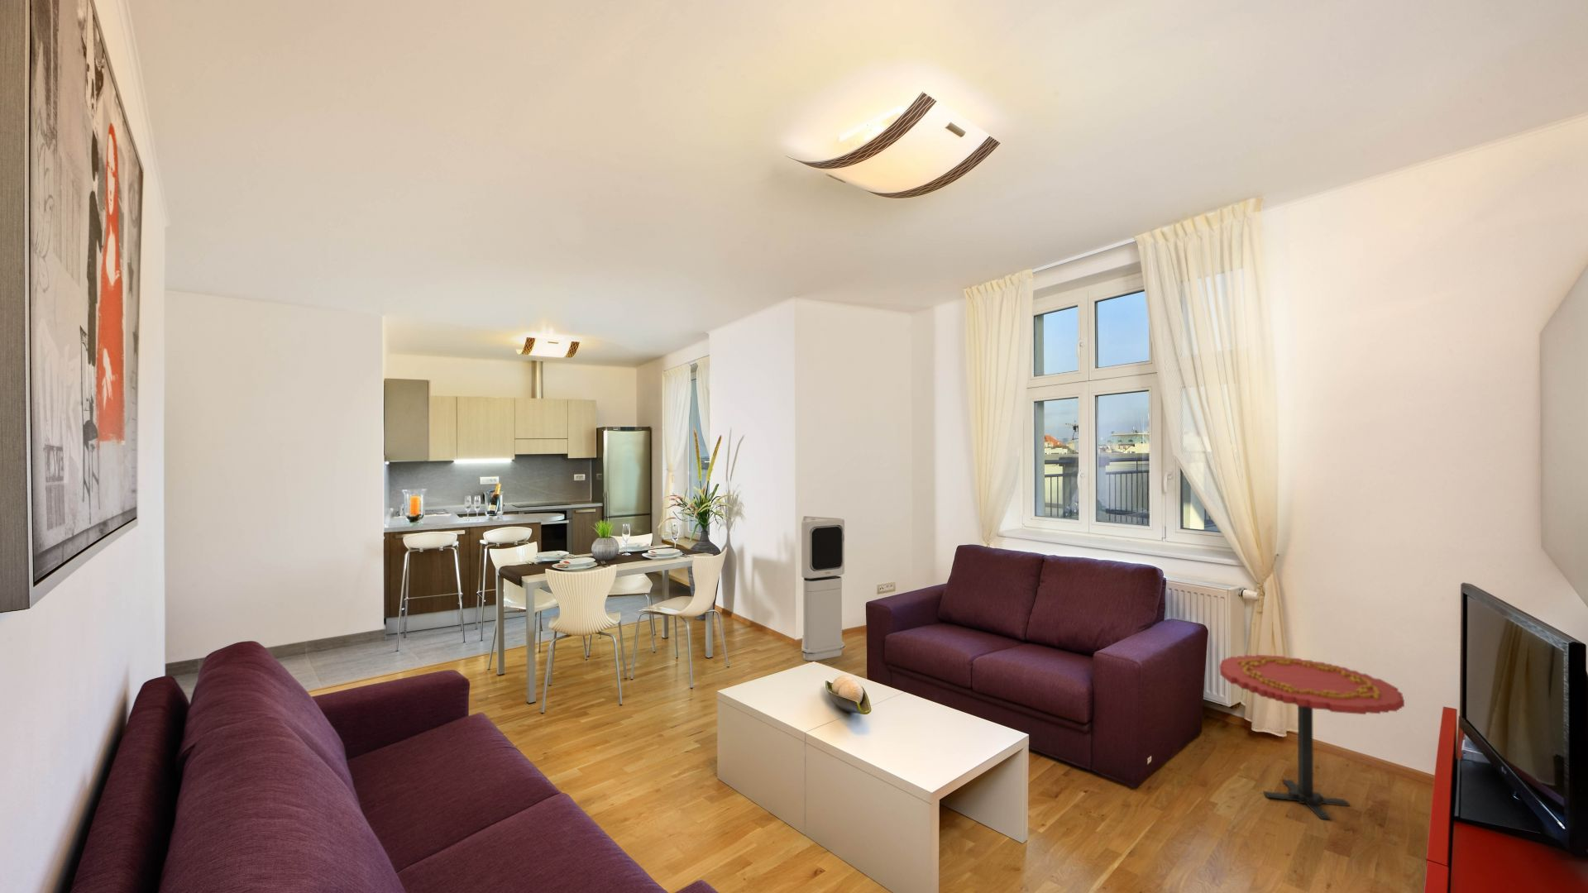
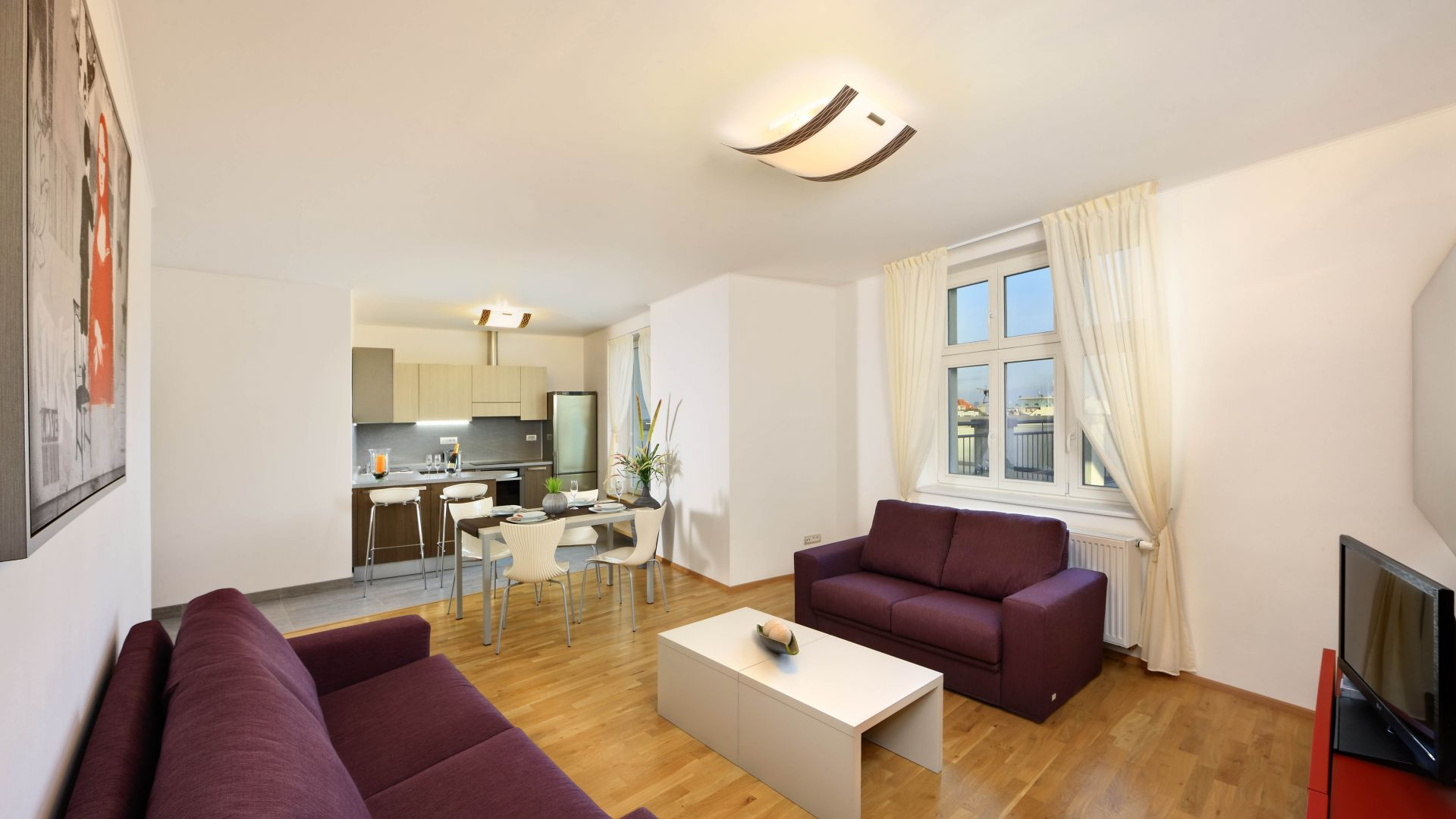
- side table [1219,654,1405,821]
- air purifier [801,515,846,662]
